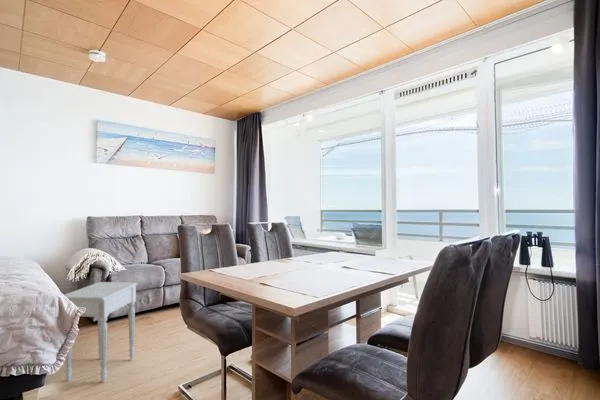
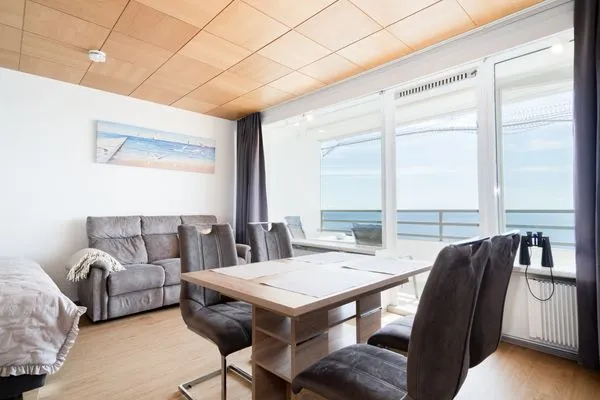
- nightstand [63,281,138,384]
